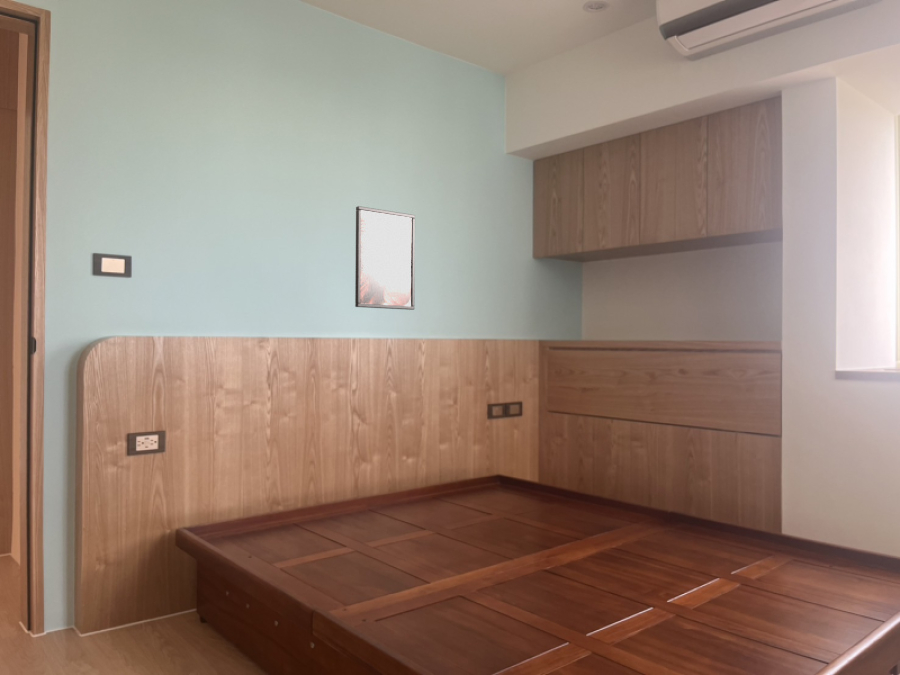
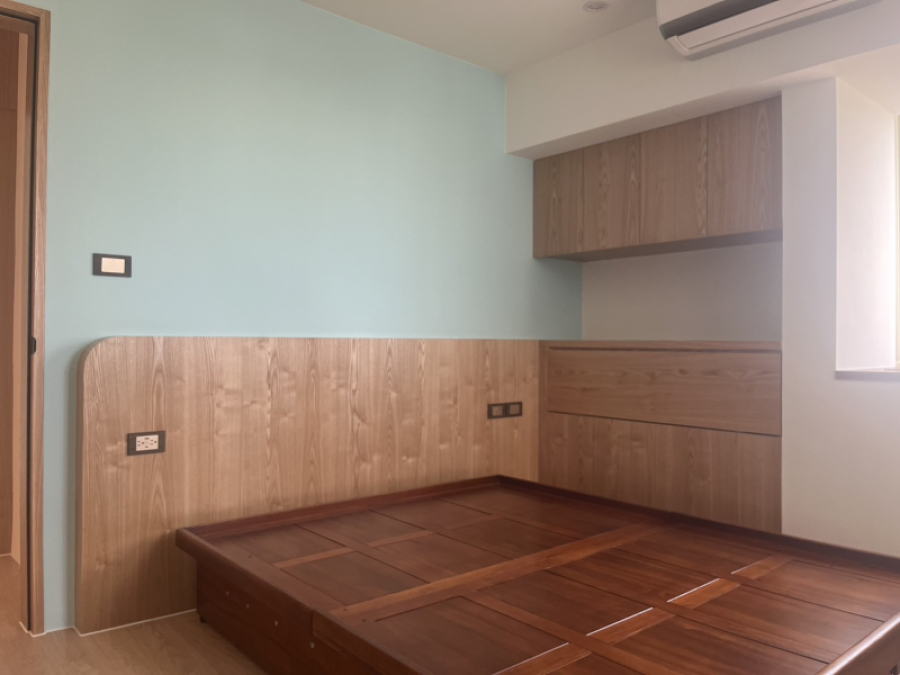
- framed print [354,205,416,311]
